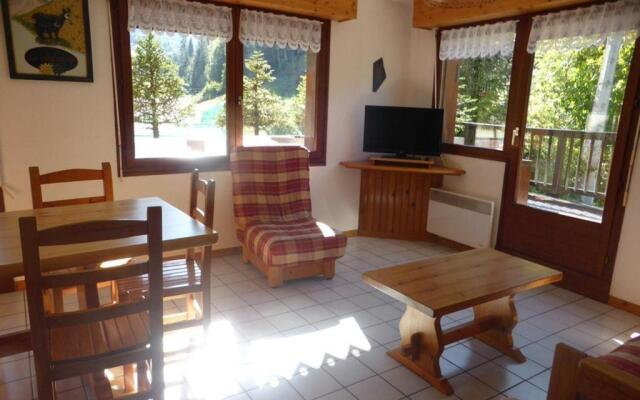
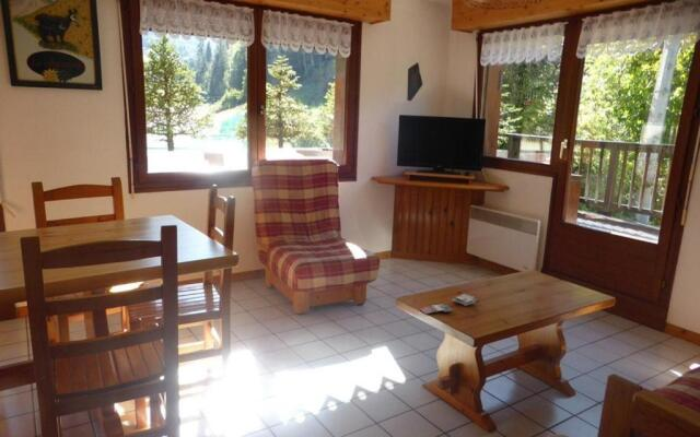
+ magazine [418,293,478,315]
